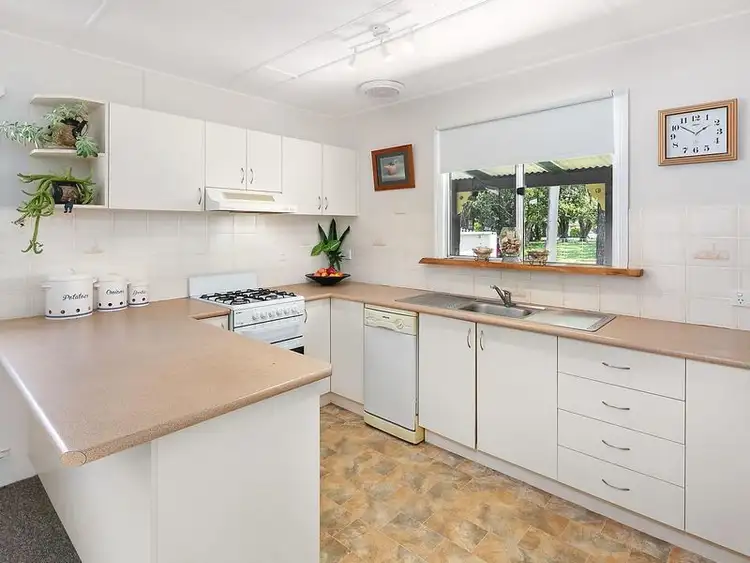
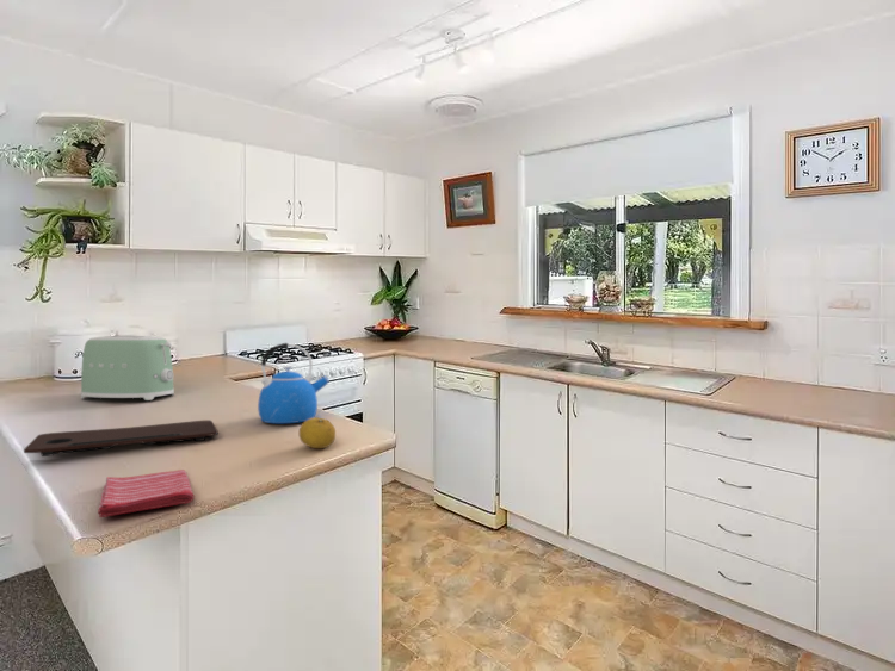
+ cutting board [23,420,218,458]
+ kettle [257,342,331,424]
+ fruit [298,416,337,449]
+ toaster [80,335,175,402]
+ dish towel [97,468,196,518]
